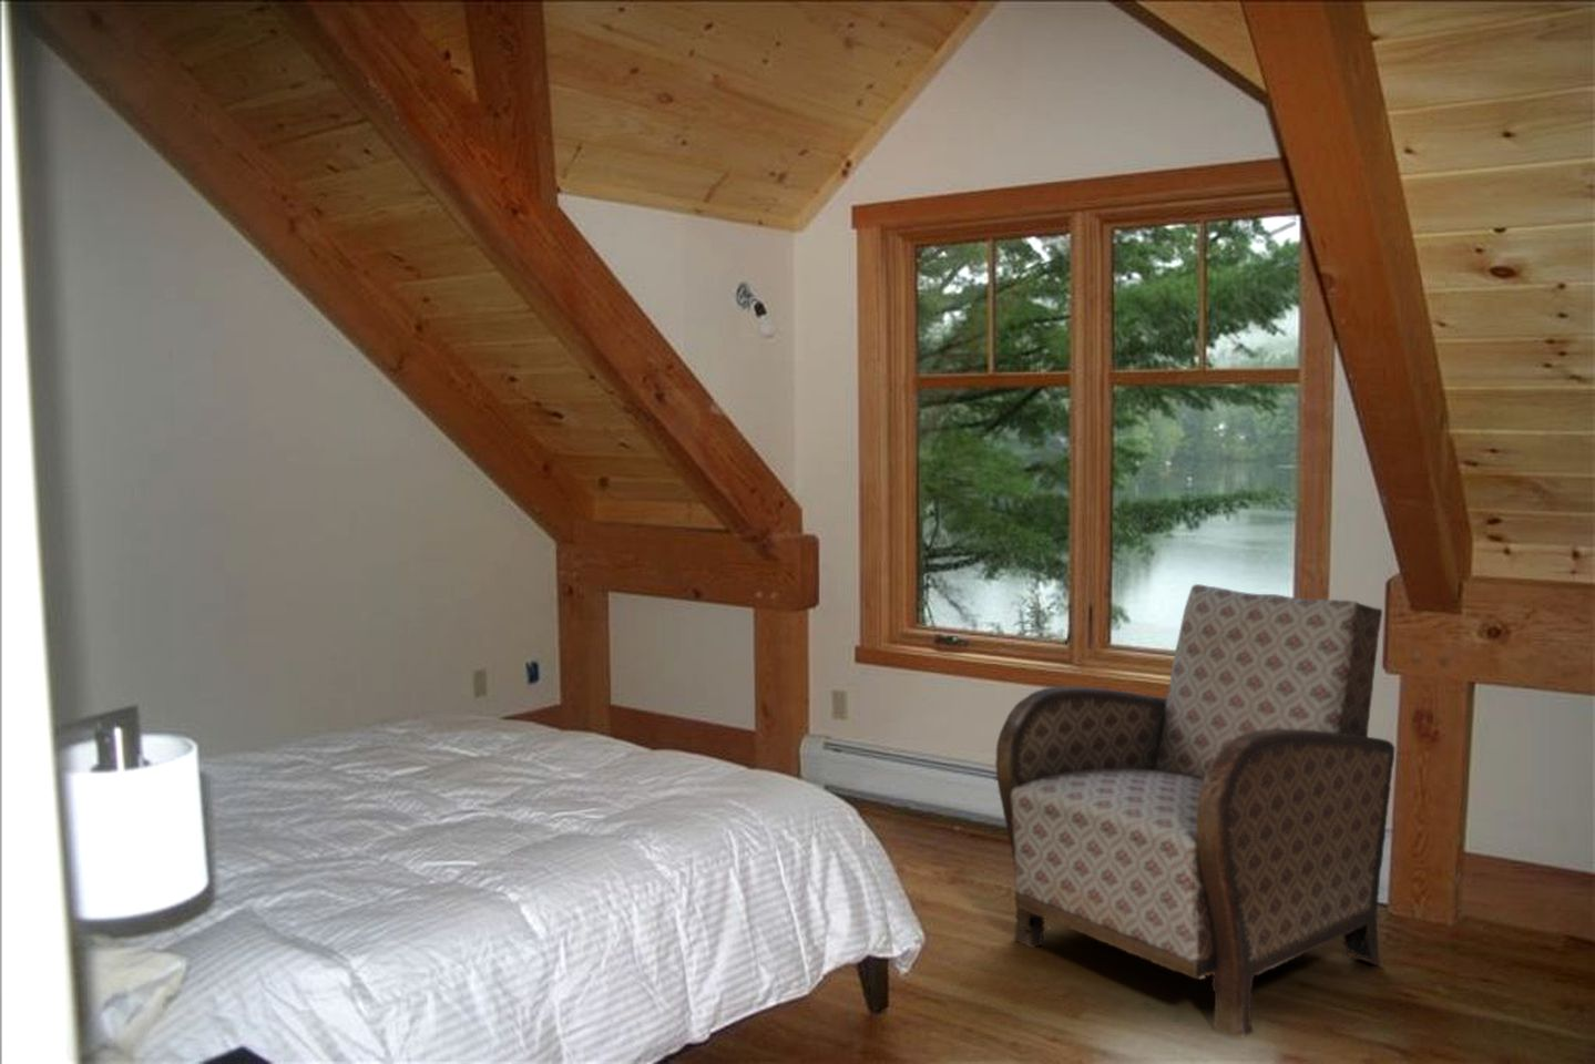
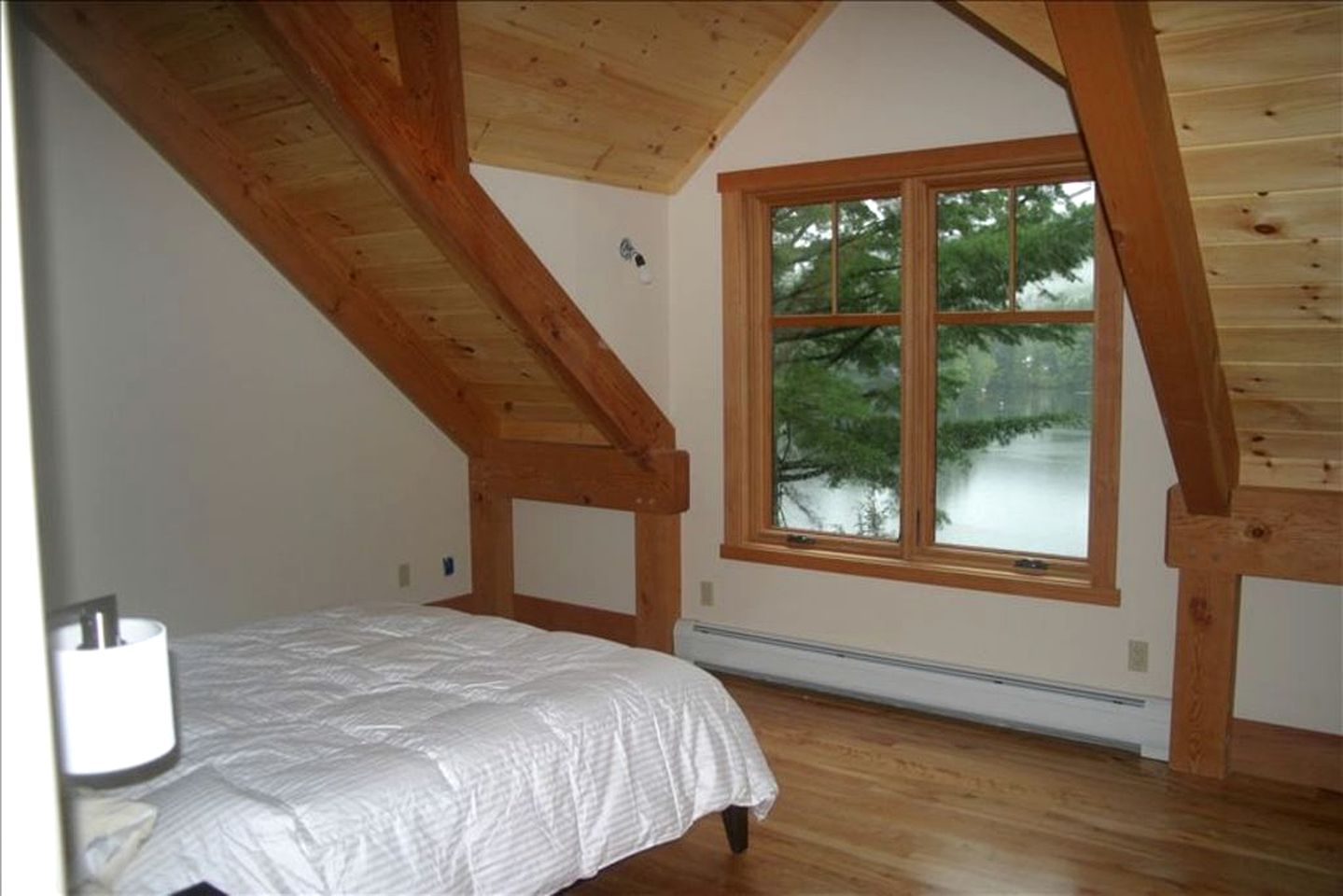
- armchair [994,583,1395,1039]
